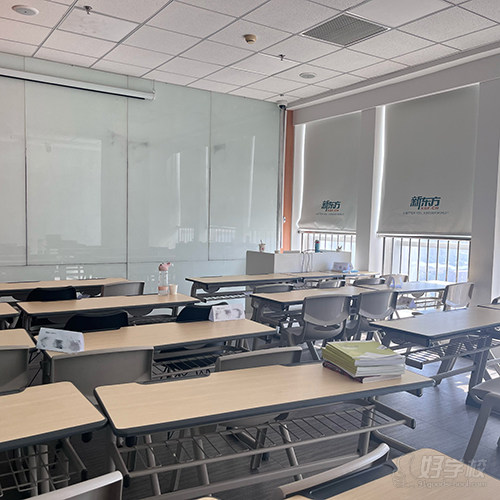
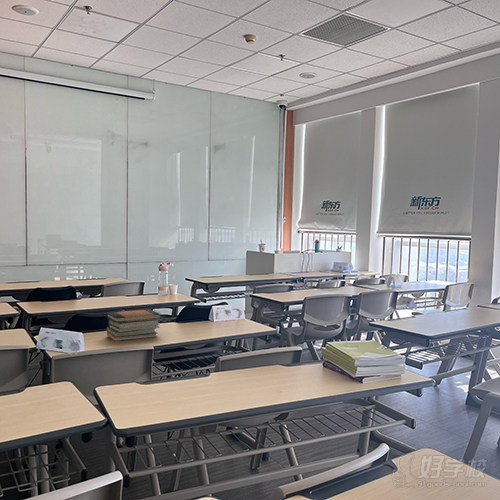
+ book stack [106,308,162,342]
